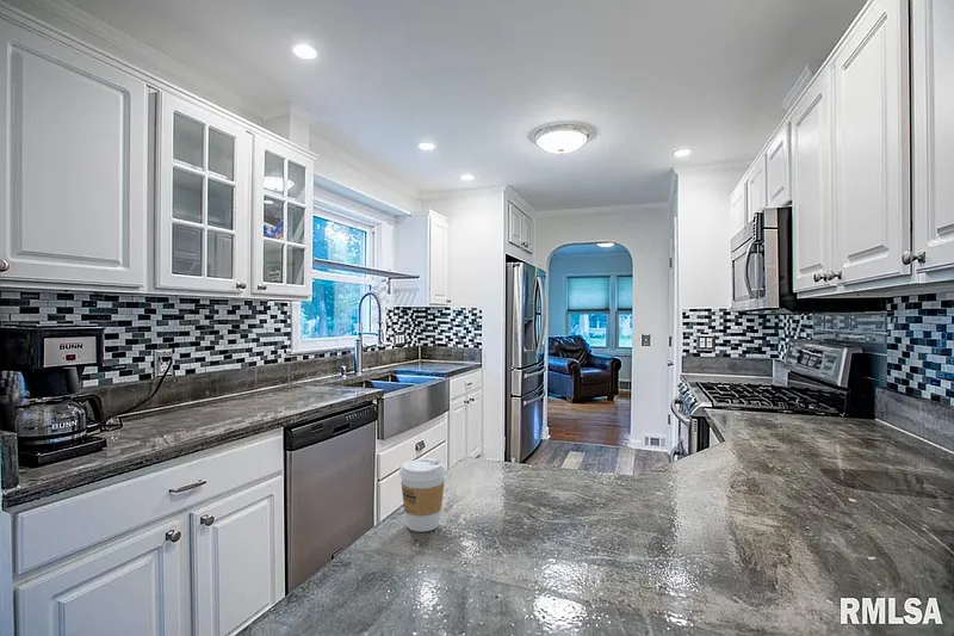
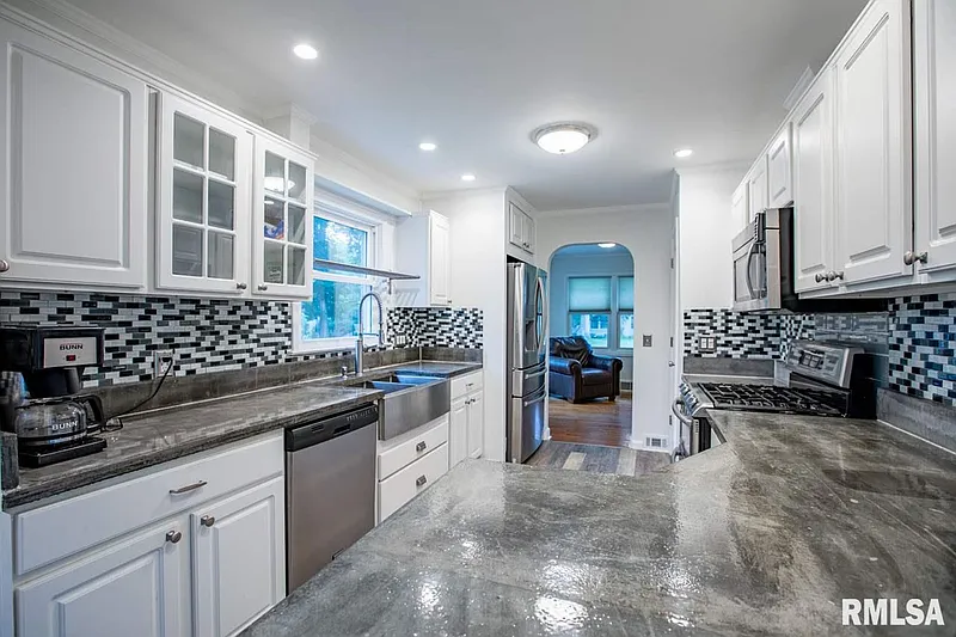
- coffee cup [398,457,447,533]
